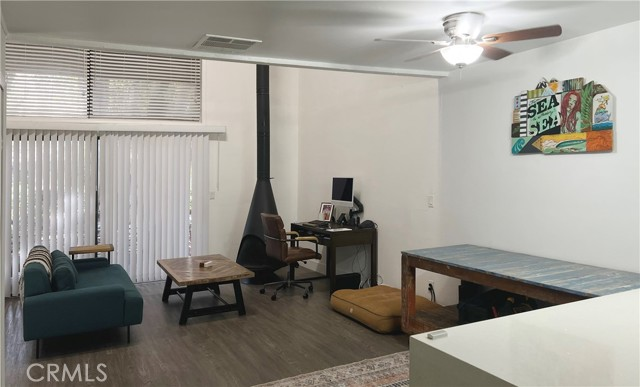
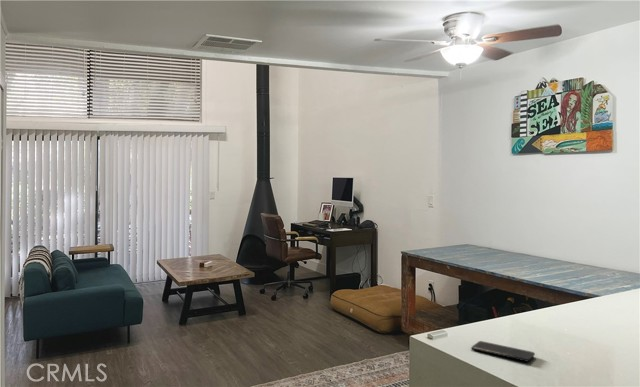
+ smartphone [470,340,536,363]
